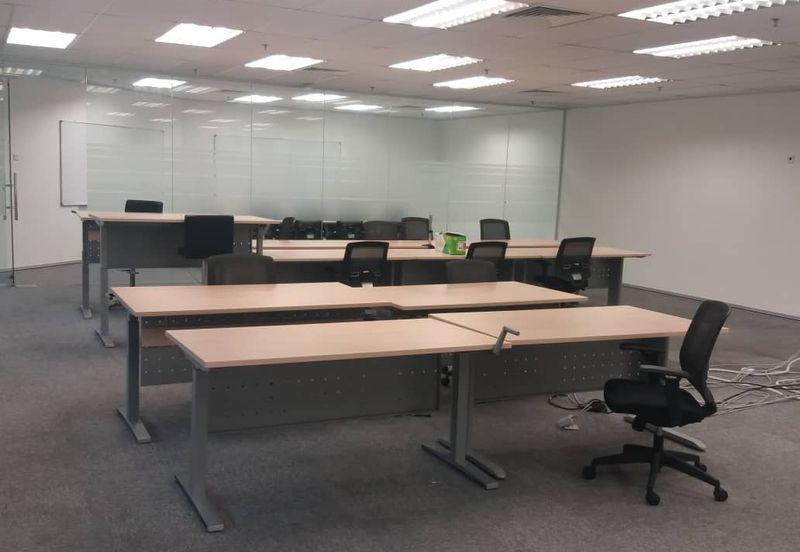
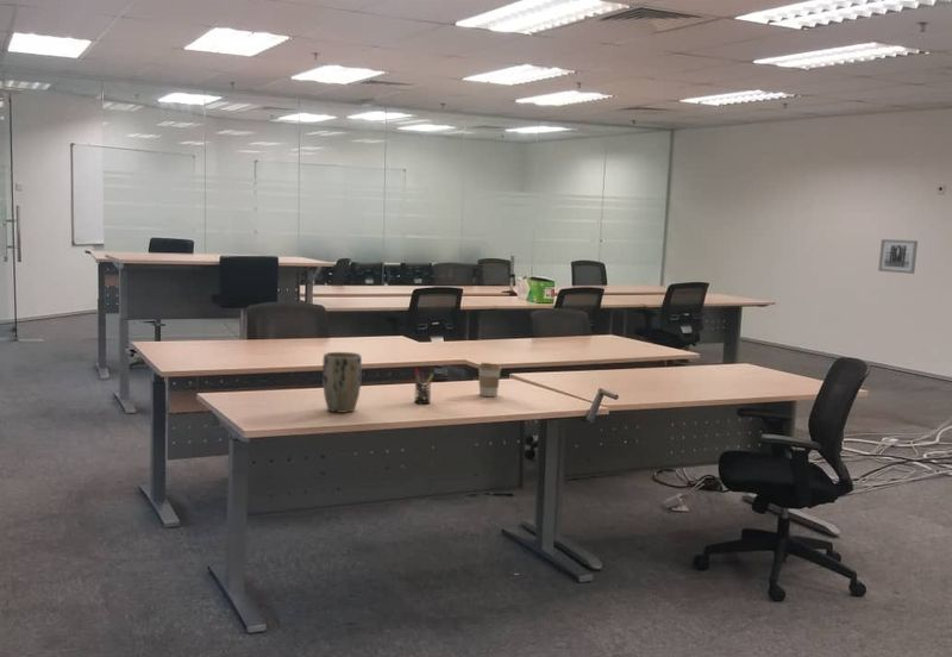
+ wall art [877,238,919,275]
+ plant pot [321,351,363,414]
+ pen holder [413,368,434,405]
+ coffee cup [477,362,502,398]
